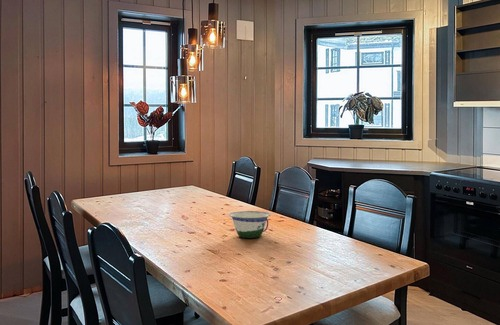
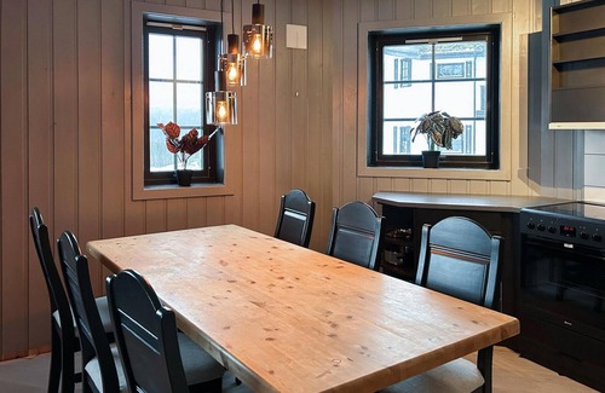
- bowl [228,210,271,239]
